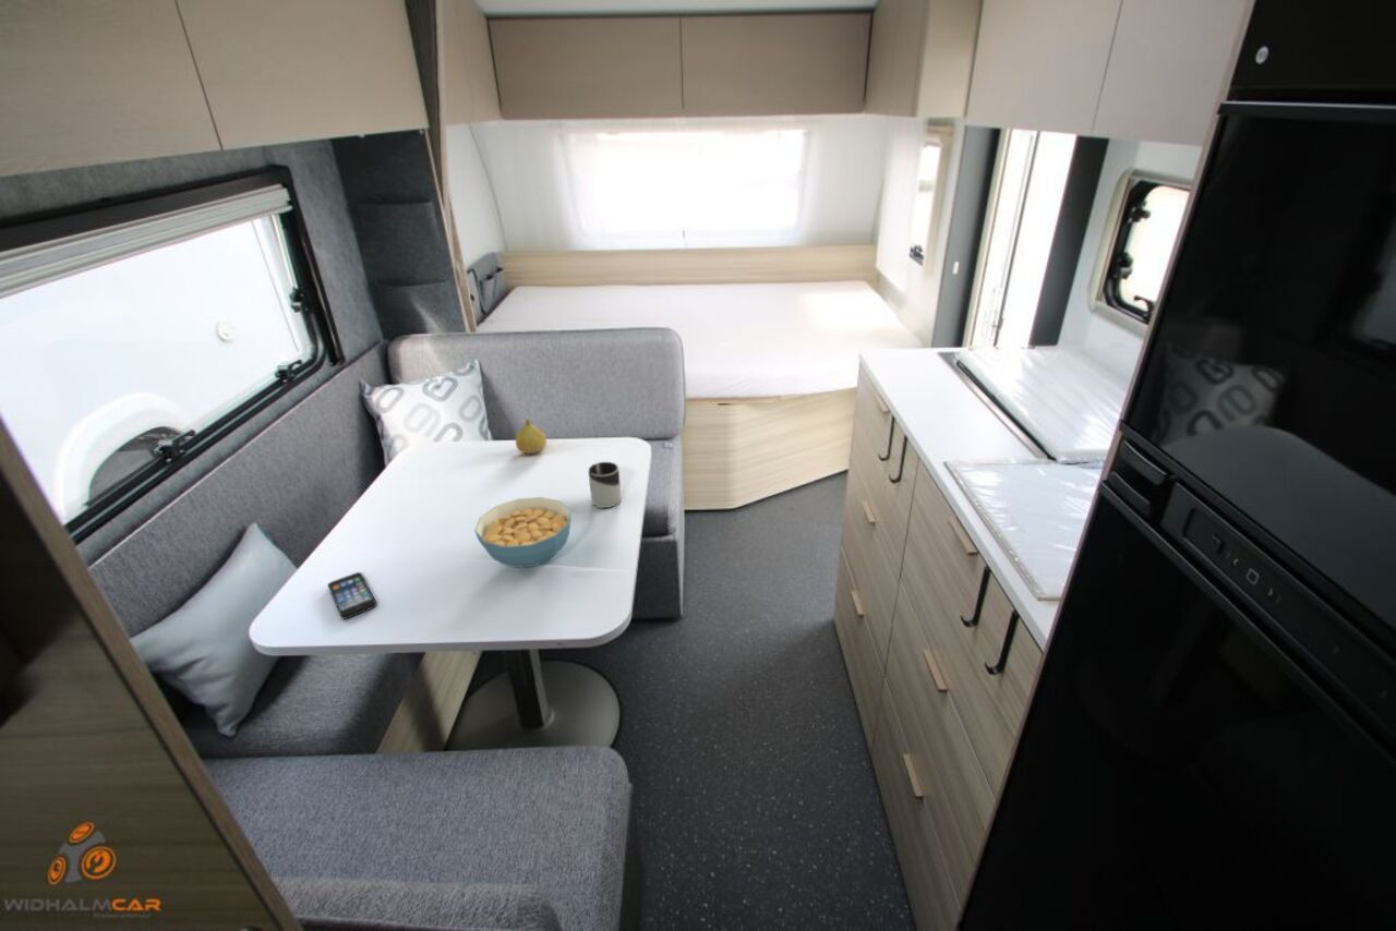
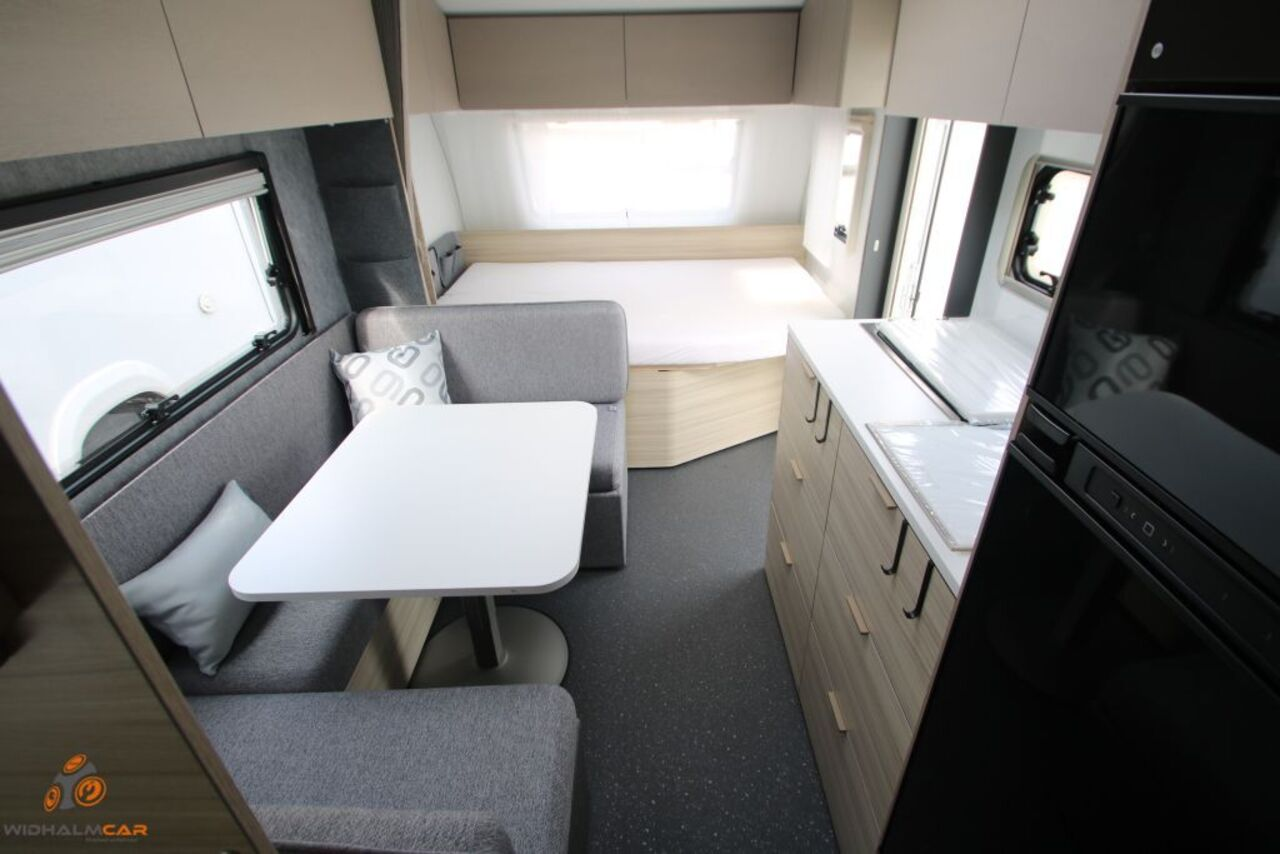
- cup [588,461,622,509]
- fruit [515,418,547,455]
- smartphone [327,571,378,620]
- cereal bowl [474,496,573,569]
